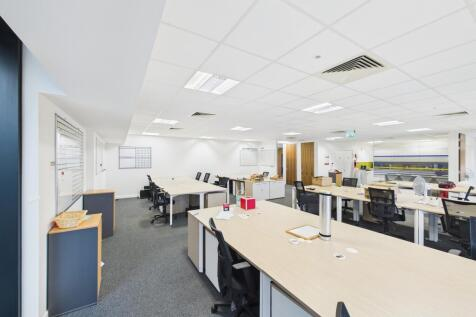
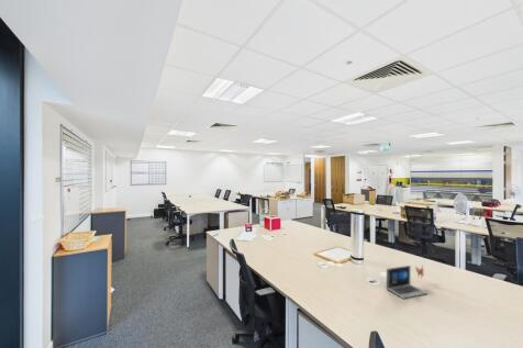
+ laptop [386,263,429,300]
